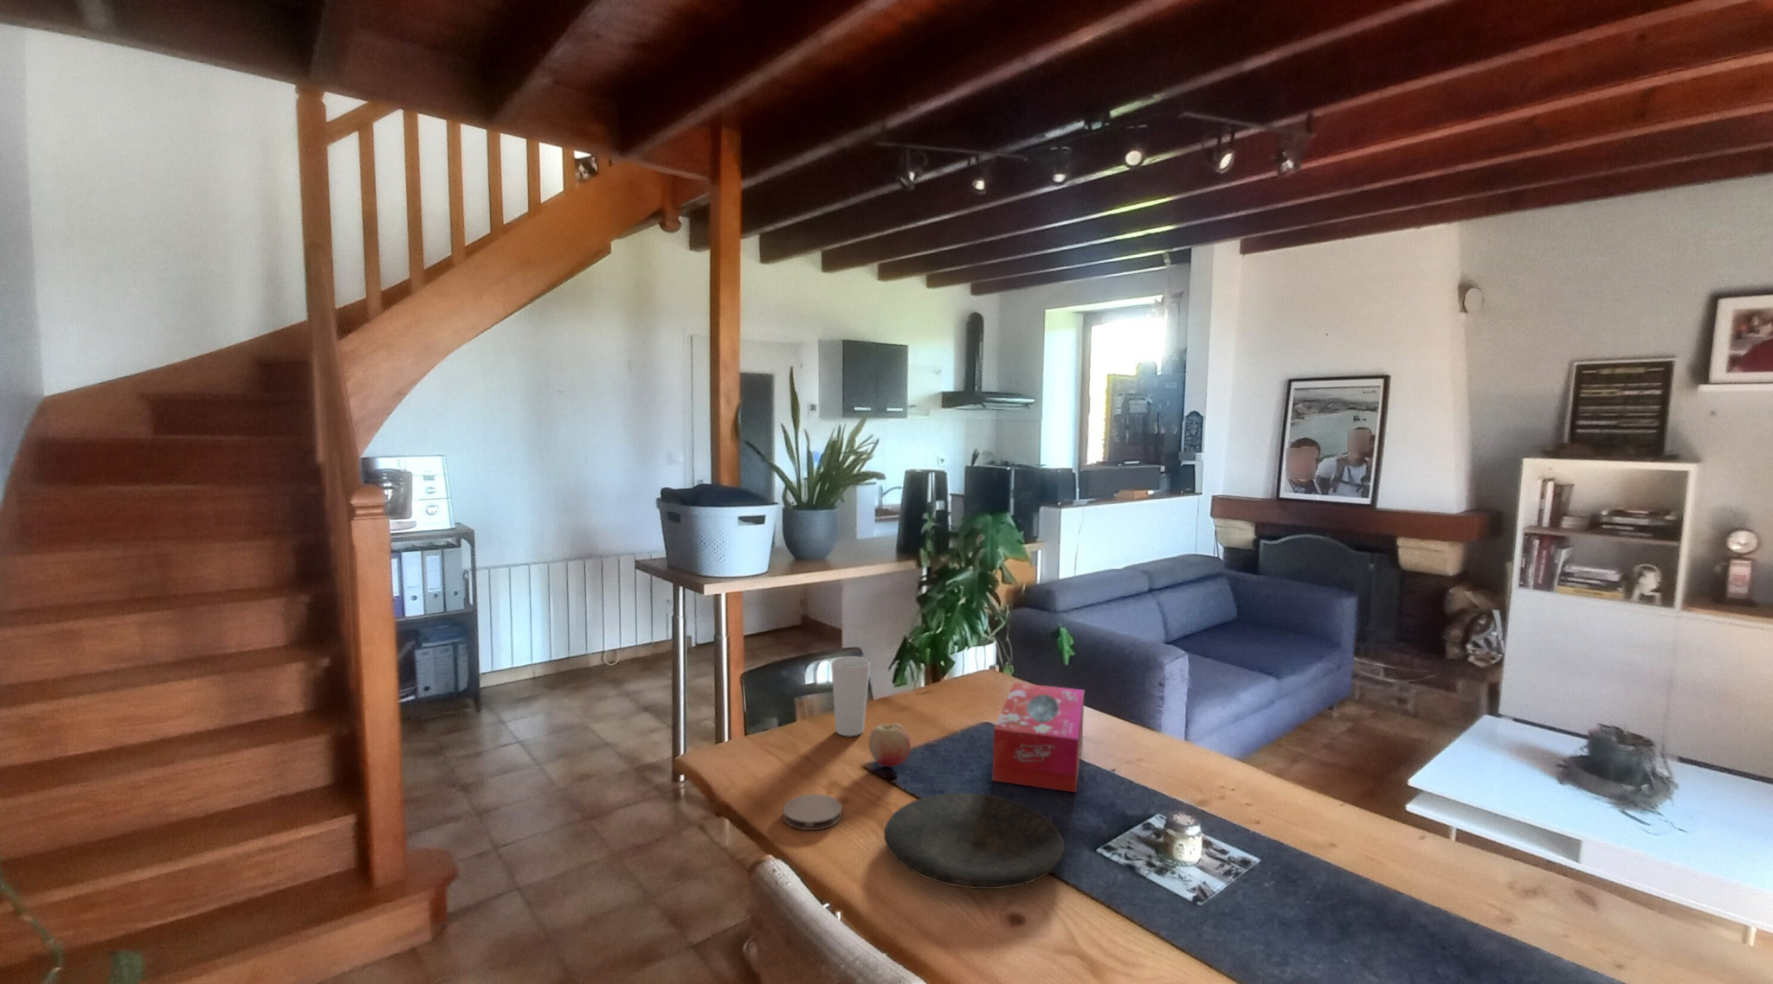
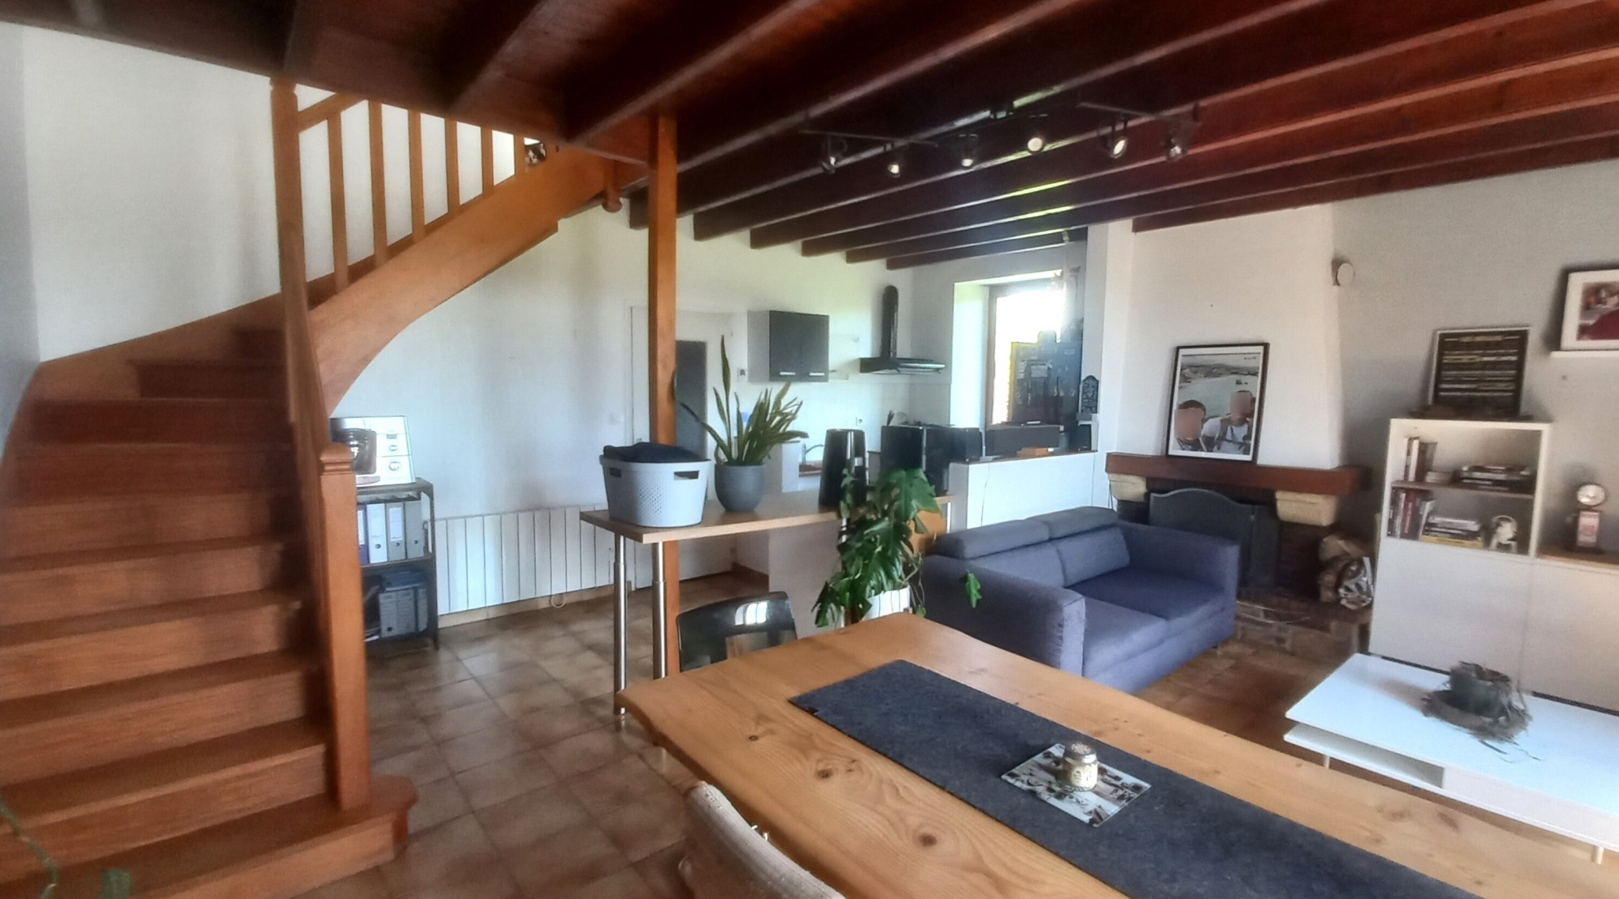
- plate [883,793,1066,889]
- cup [831,656,871,737]
- fruit [867,722,912,768]
- tissue box [991,681,1084,794]
- coaster [782,793,843,831]
